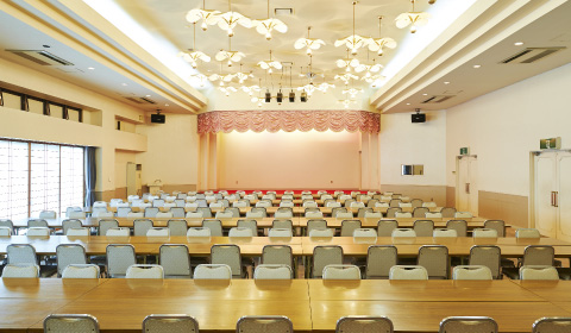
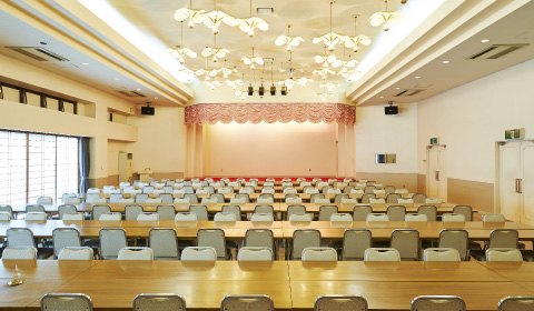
+ candle holder [6,264,27,287]
